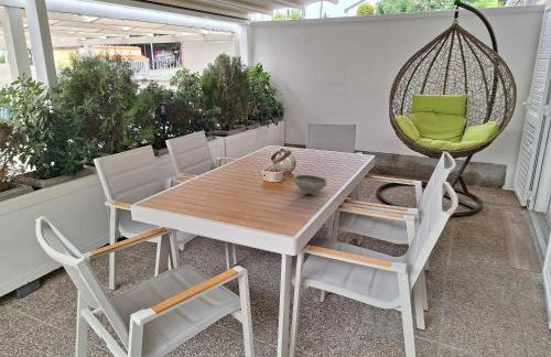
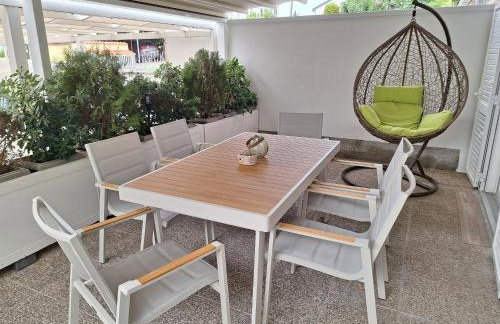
- bowl [293,174,328,195]
